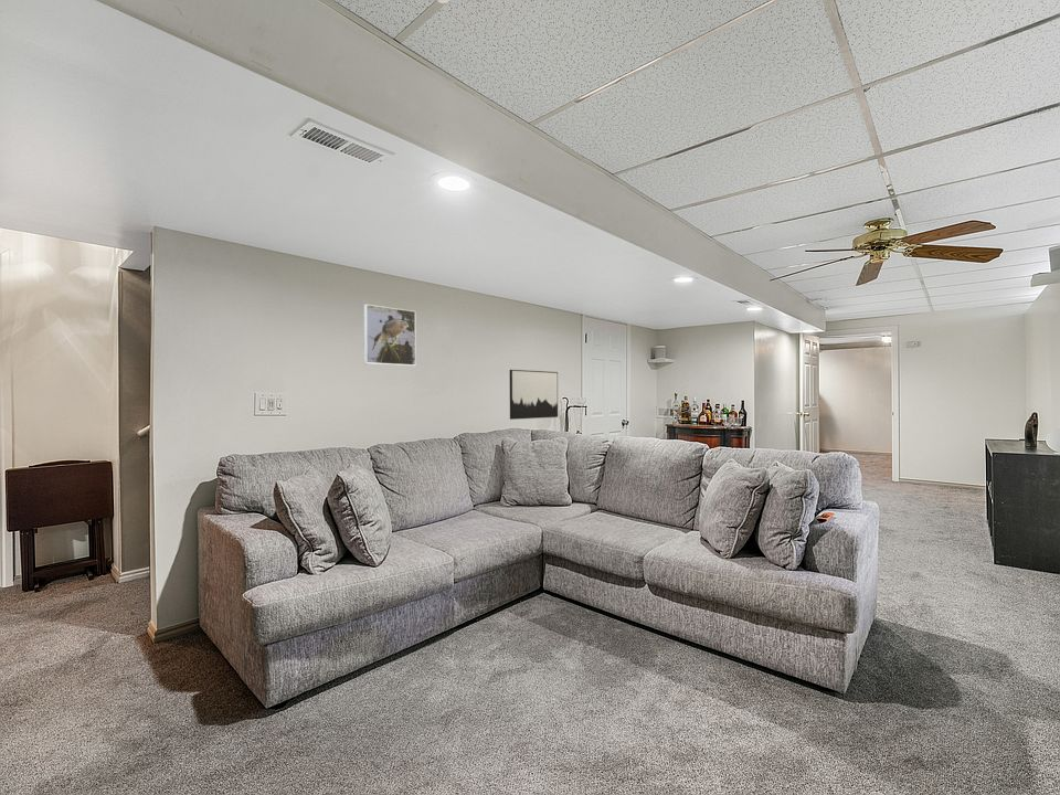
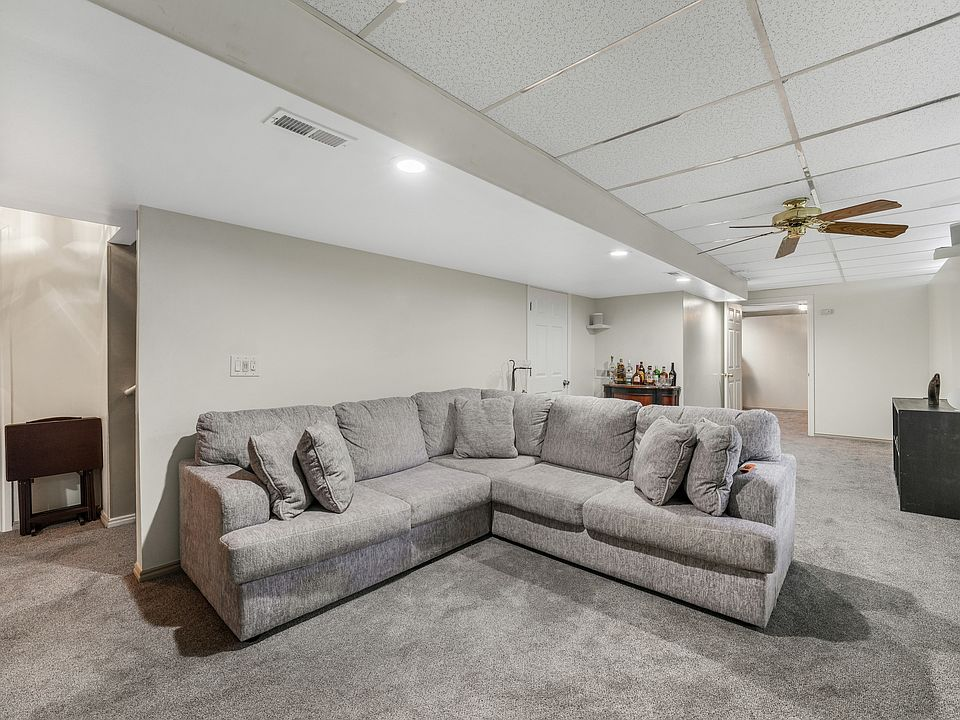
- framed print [362,304,417,368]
- wall art [509,369,559,421]
